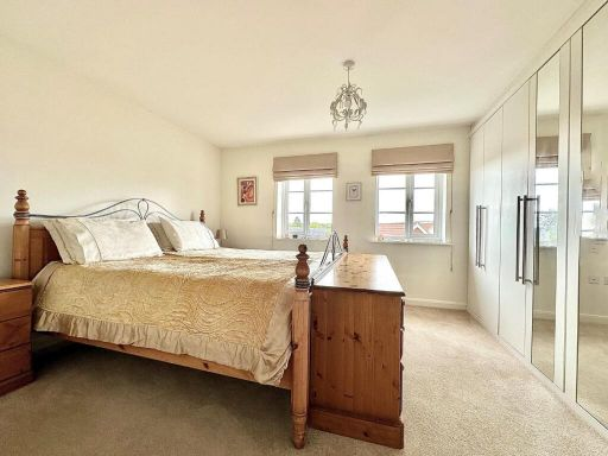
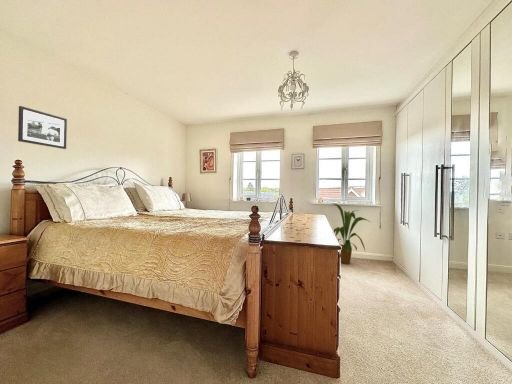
+ picture frame [17,105,68,150]
+ house plant [333,203,372,265]
